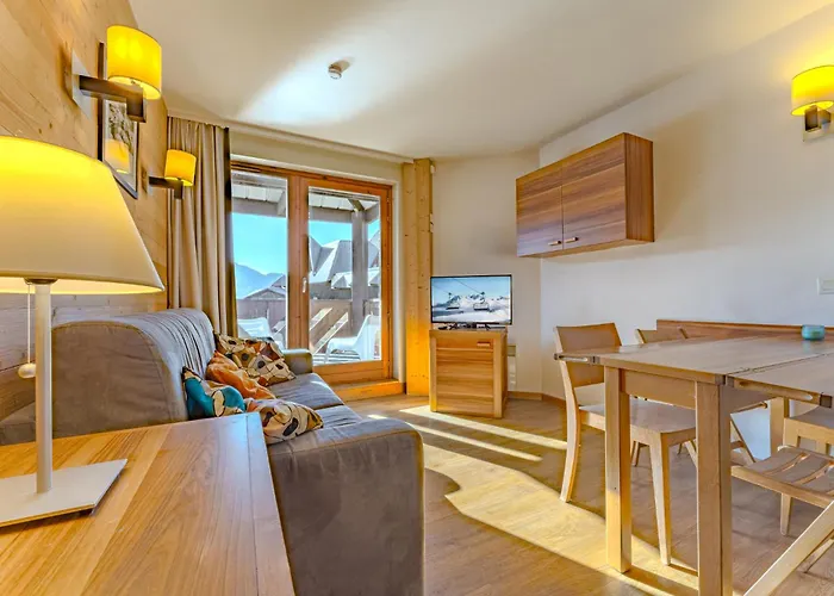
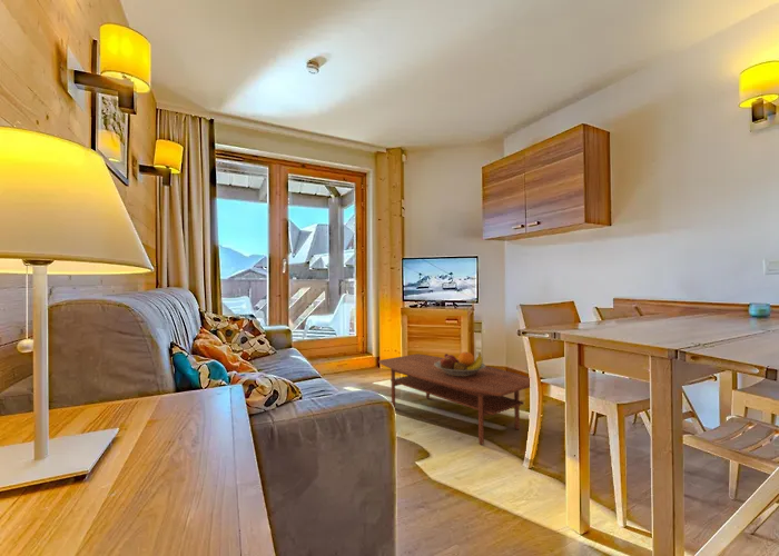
+ coffee table [377,354,531,446]
+ fruit bowl [434,351,486,376]
